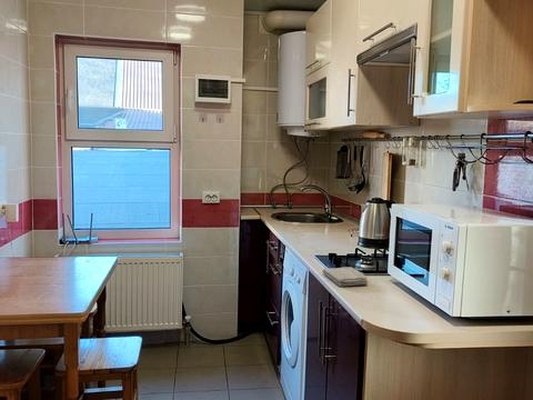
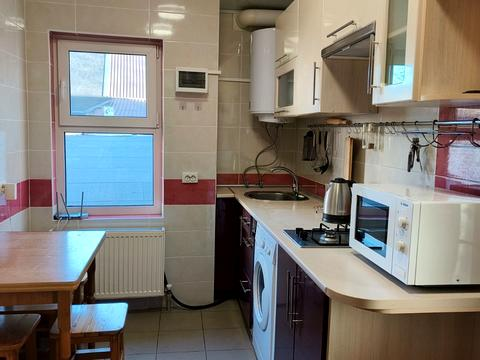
- washcloth [322,266,370,288]
